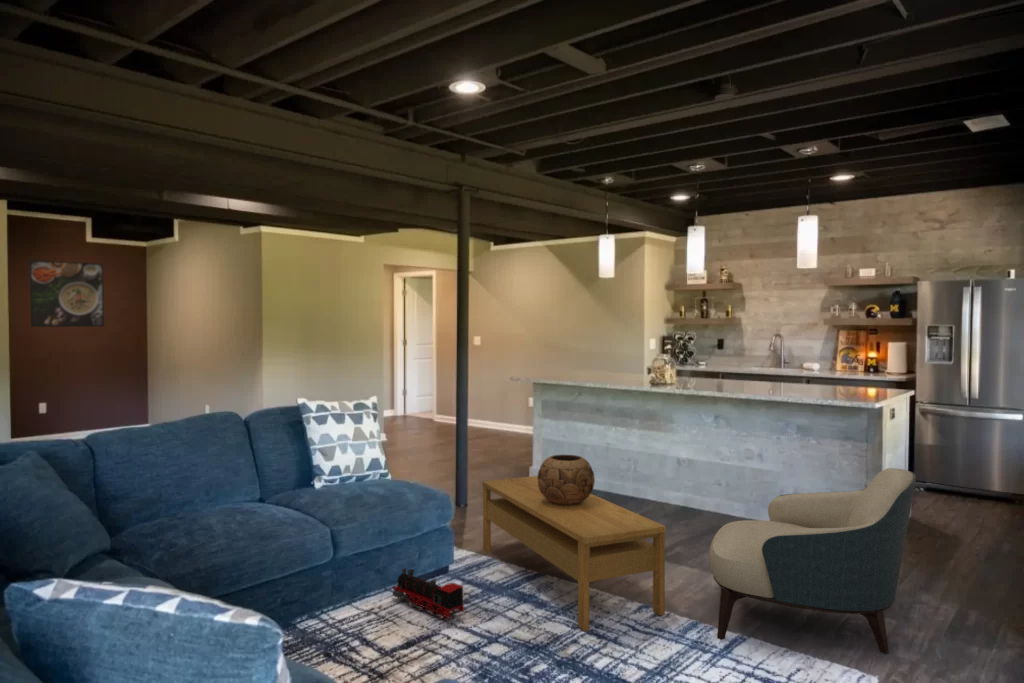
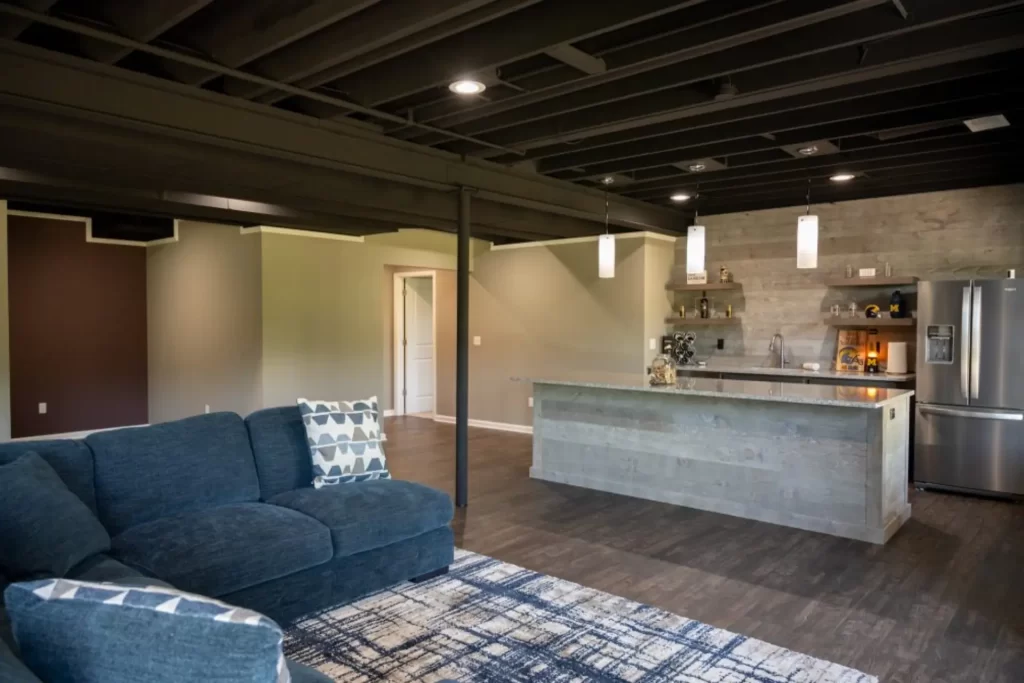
- coffee table [481,475,667,632]
- toy train [392,567,465,620]
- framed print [28,259,105,328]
- decorative bowl [537,454,596,506]
- armchair [708,467,917,655]
